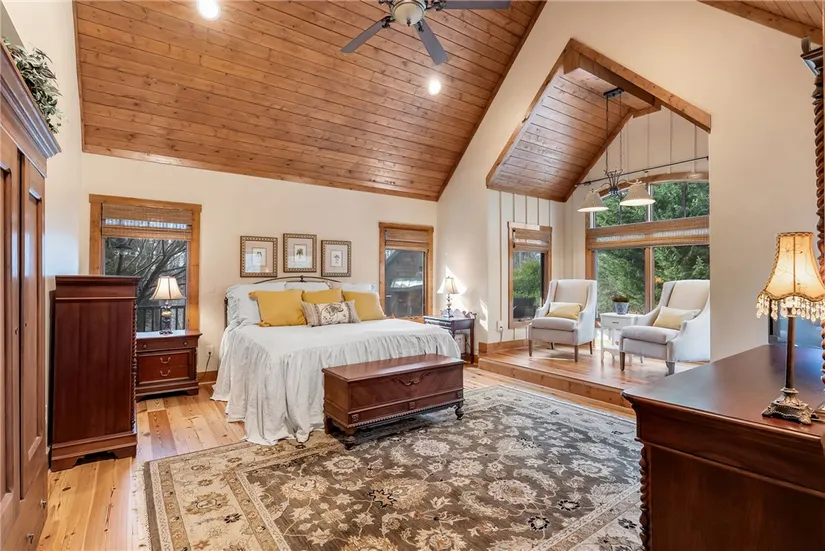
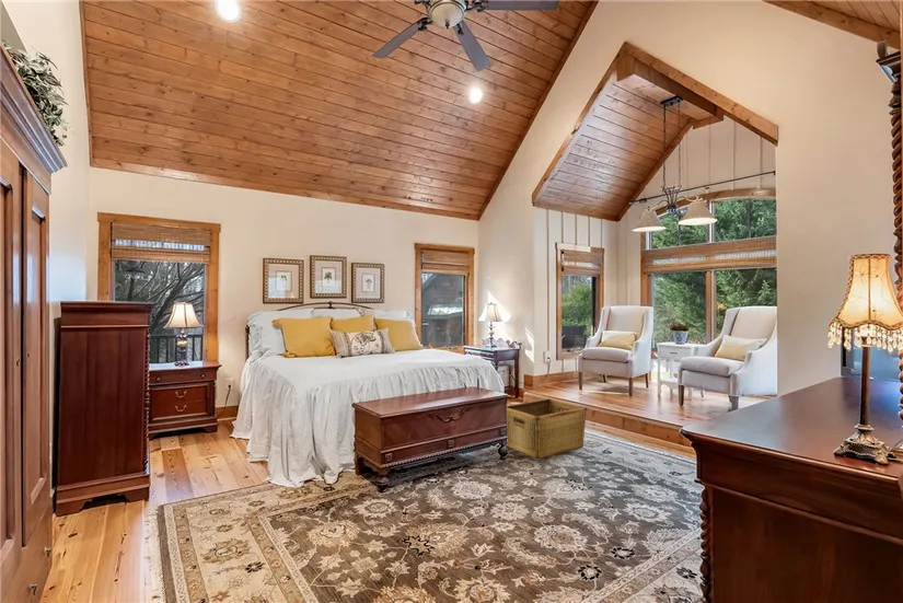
+ hamper [505,397,588,460]
